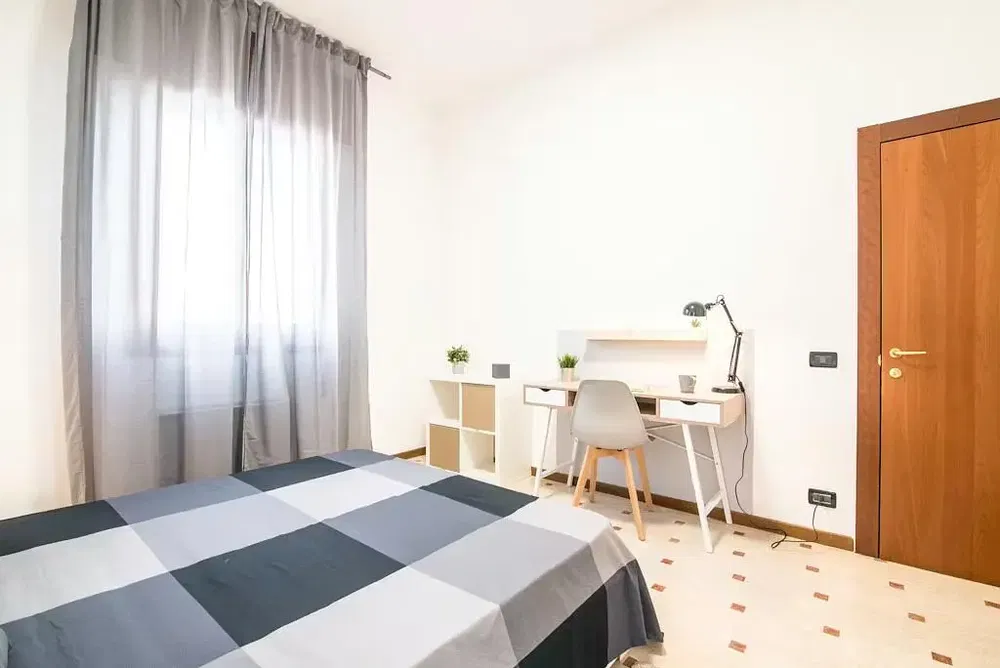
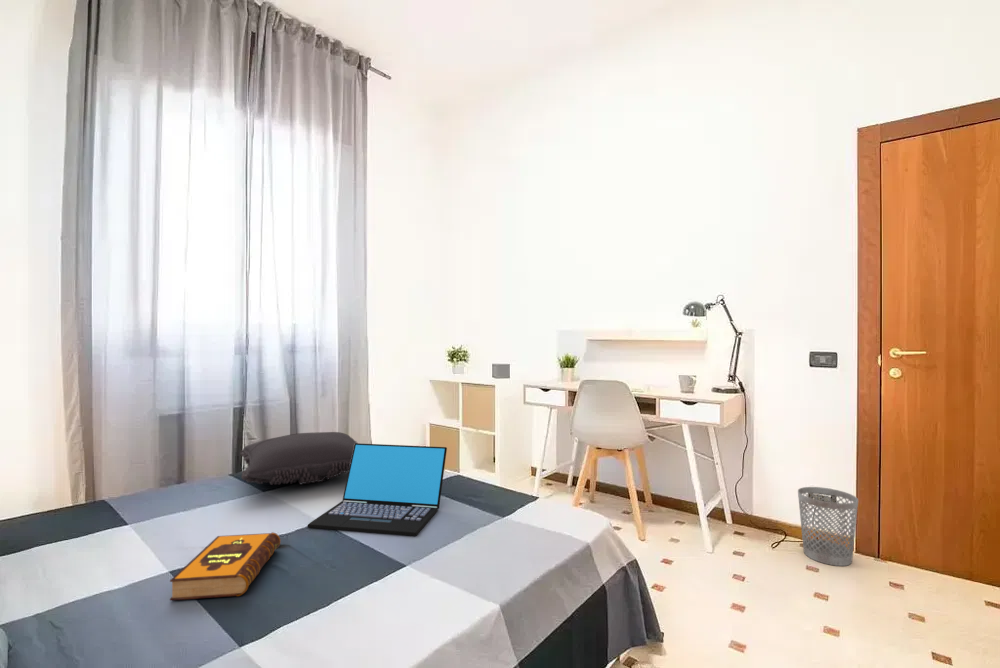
+ wastebasket [797,486,859,567]
+ pillow [239,431,358,486]
+ hardback book [169,531,282,601]
+ laptop [307,442,448,537]
